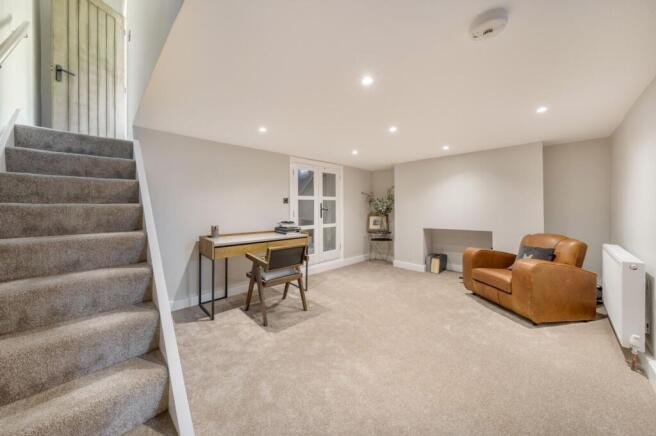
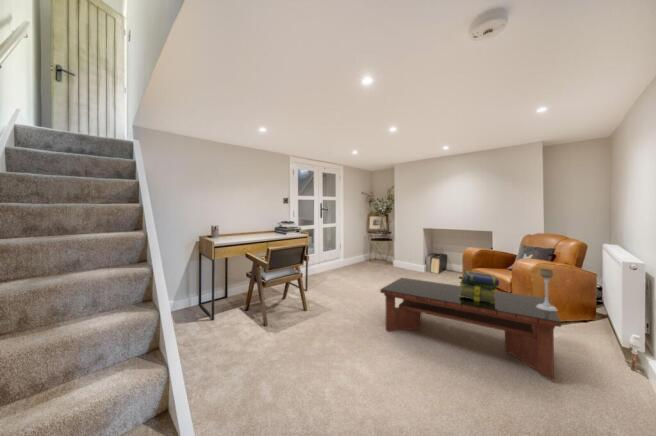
+ candle holder [536,267,558,312]
+ stack of books [459,270,500,303]
+ coffee table [379,277,562,380]
